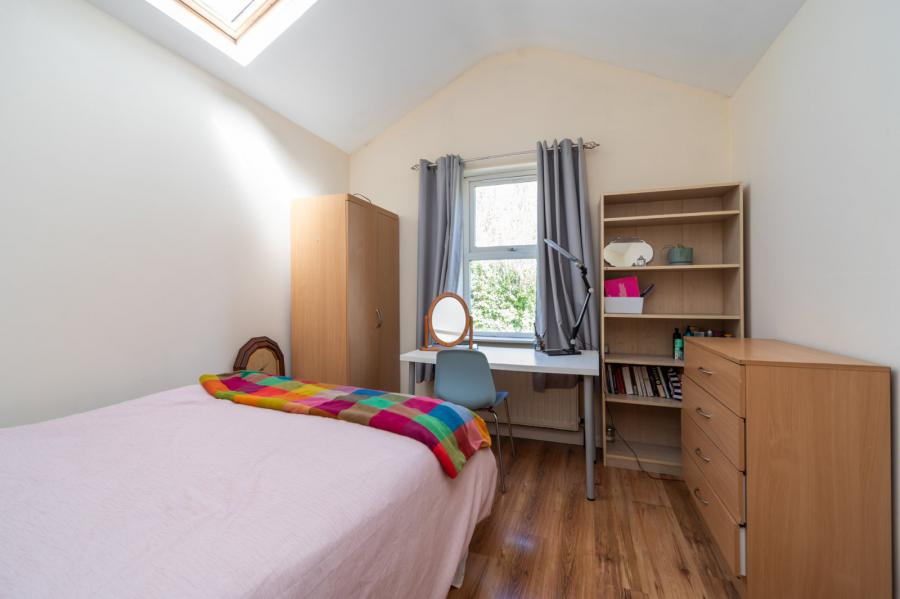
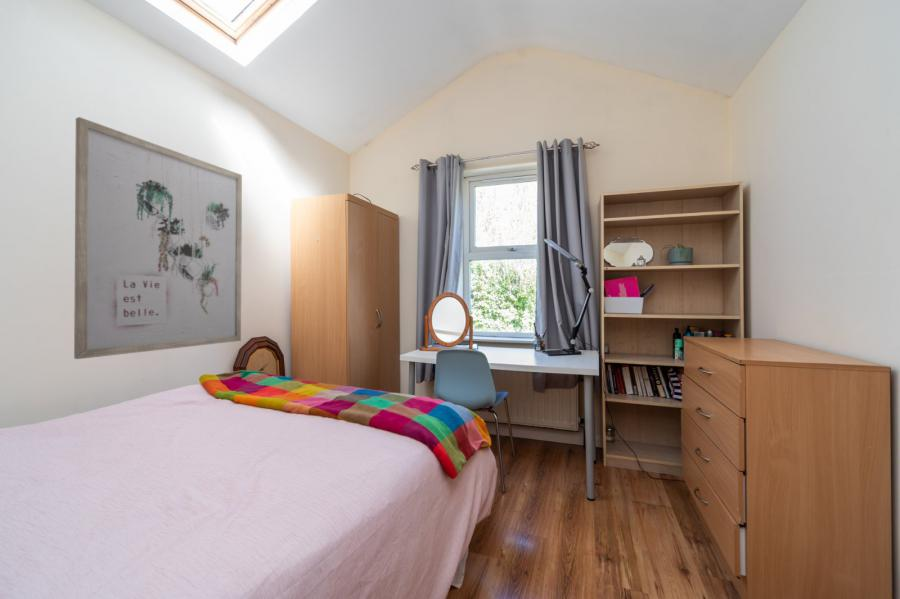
+ wall art [73,116,243,360]
